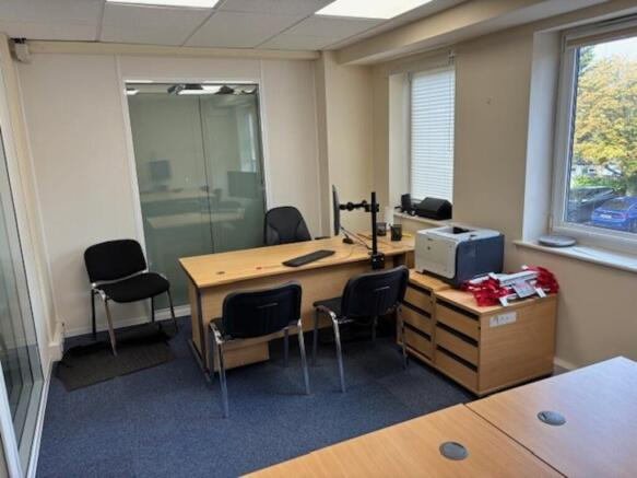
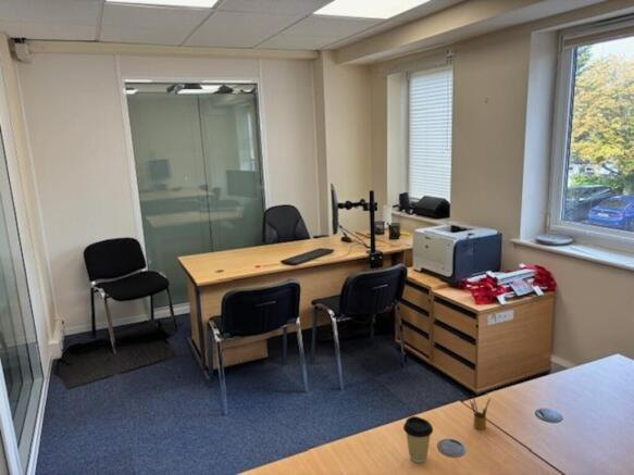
+ coffee cup [402,415,434,463]
+ pencil box [469,396,492,430]
